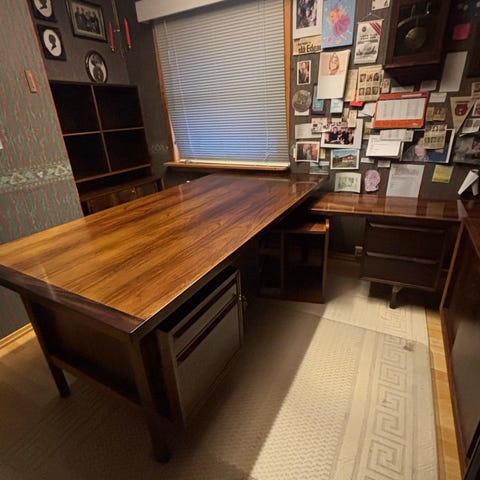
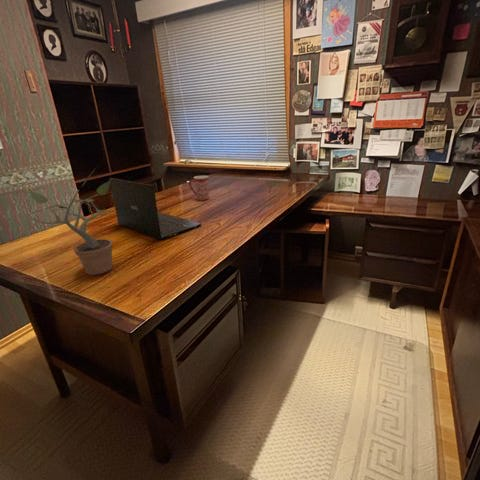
+ potted plant [27,167,114,276]
+ mug [188,175,210,201]
+ laptop [109,177,202,241]
